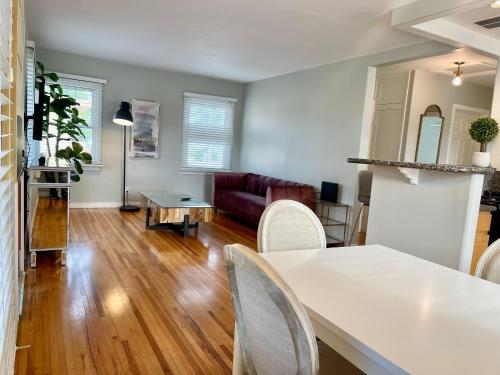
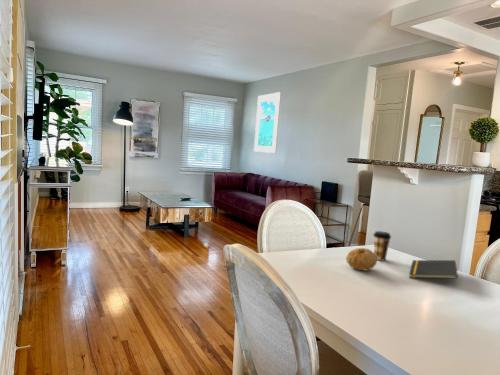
+ notepad [408,259,459,280]
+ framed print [253,91,282,154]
+ fruit [345,247,378,272]
+ coffee cup [372,230,392,262]
